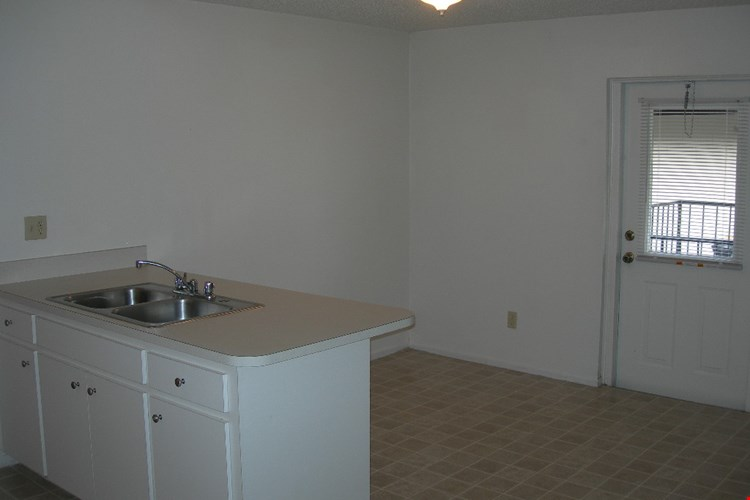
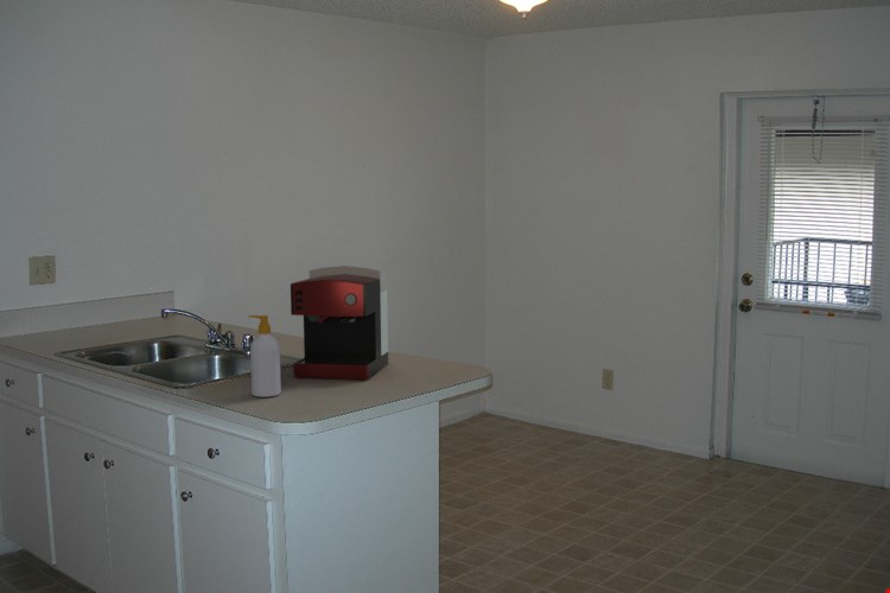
+ soap bottle [247,314,282,398]
+ coffee maker [290,264,389,381]
